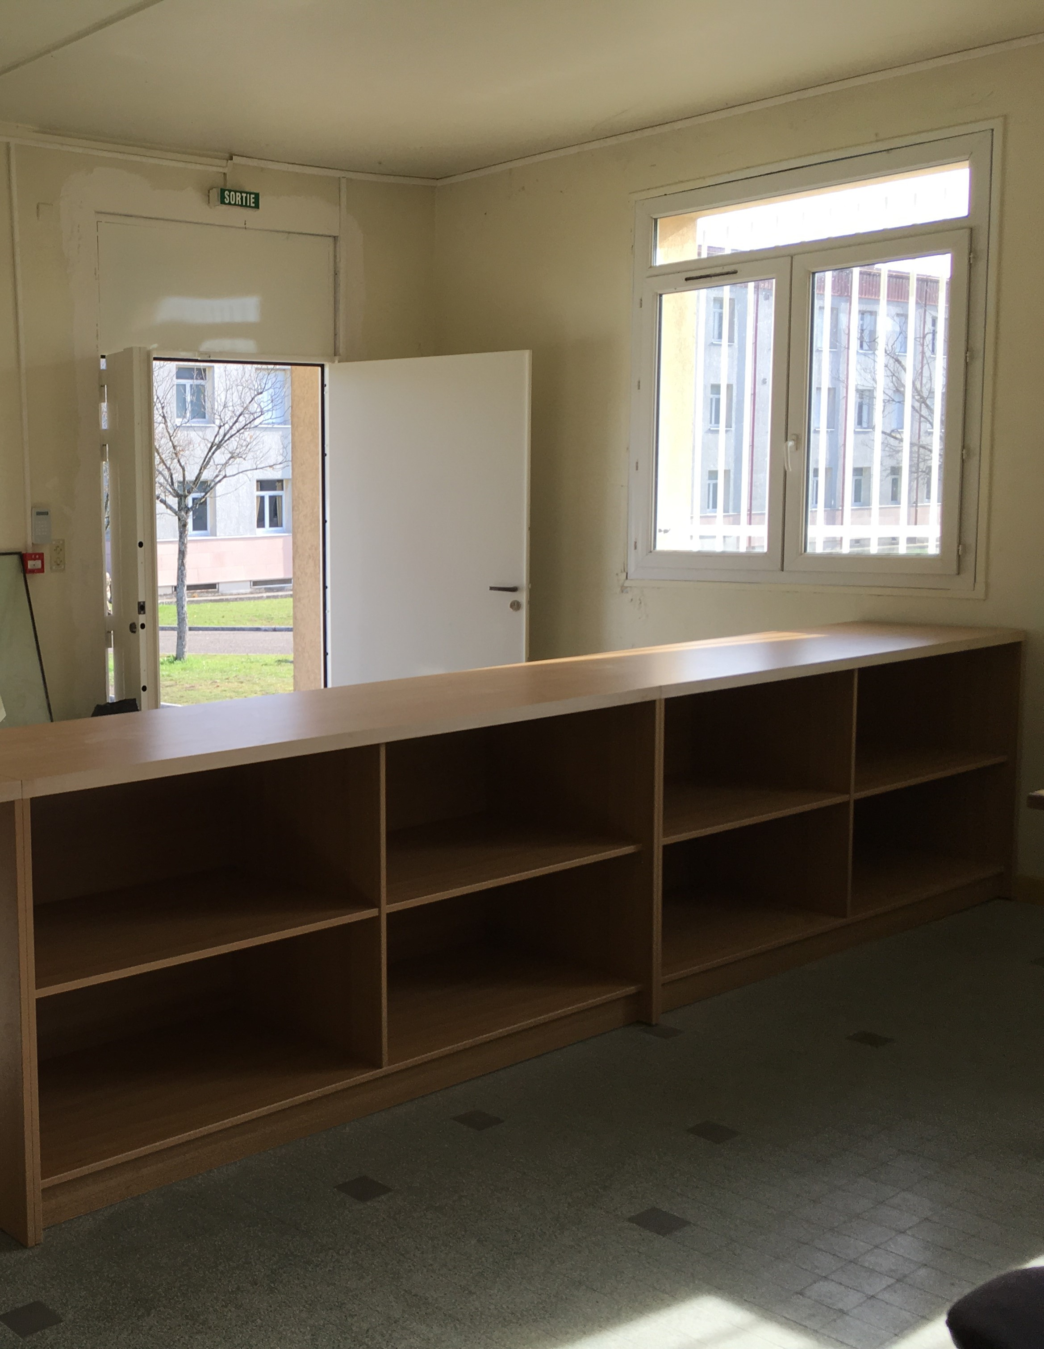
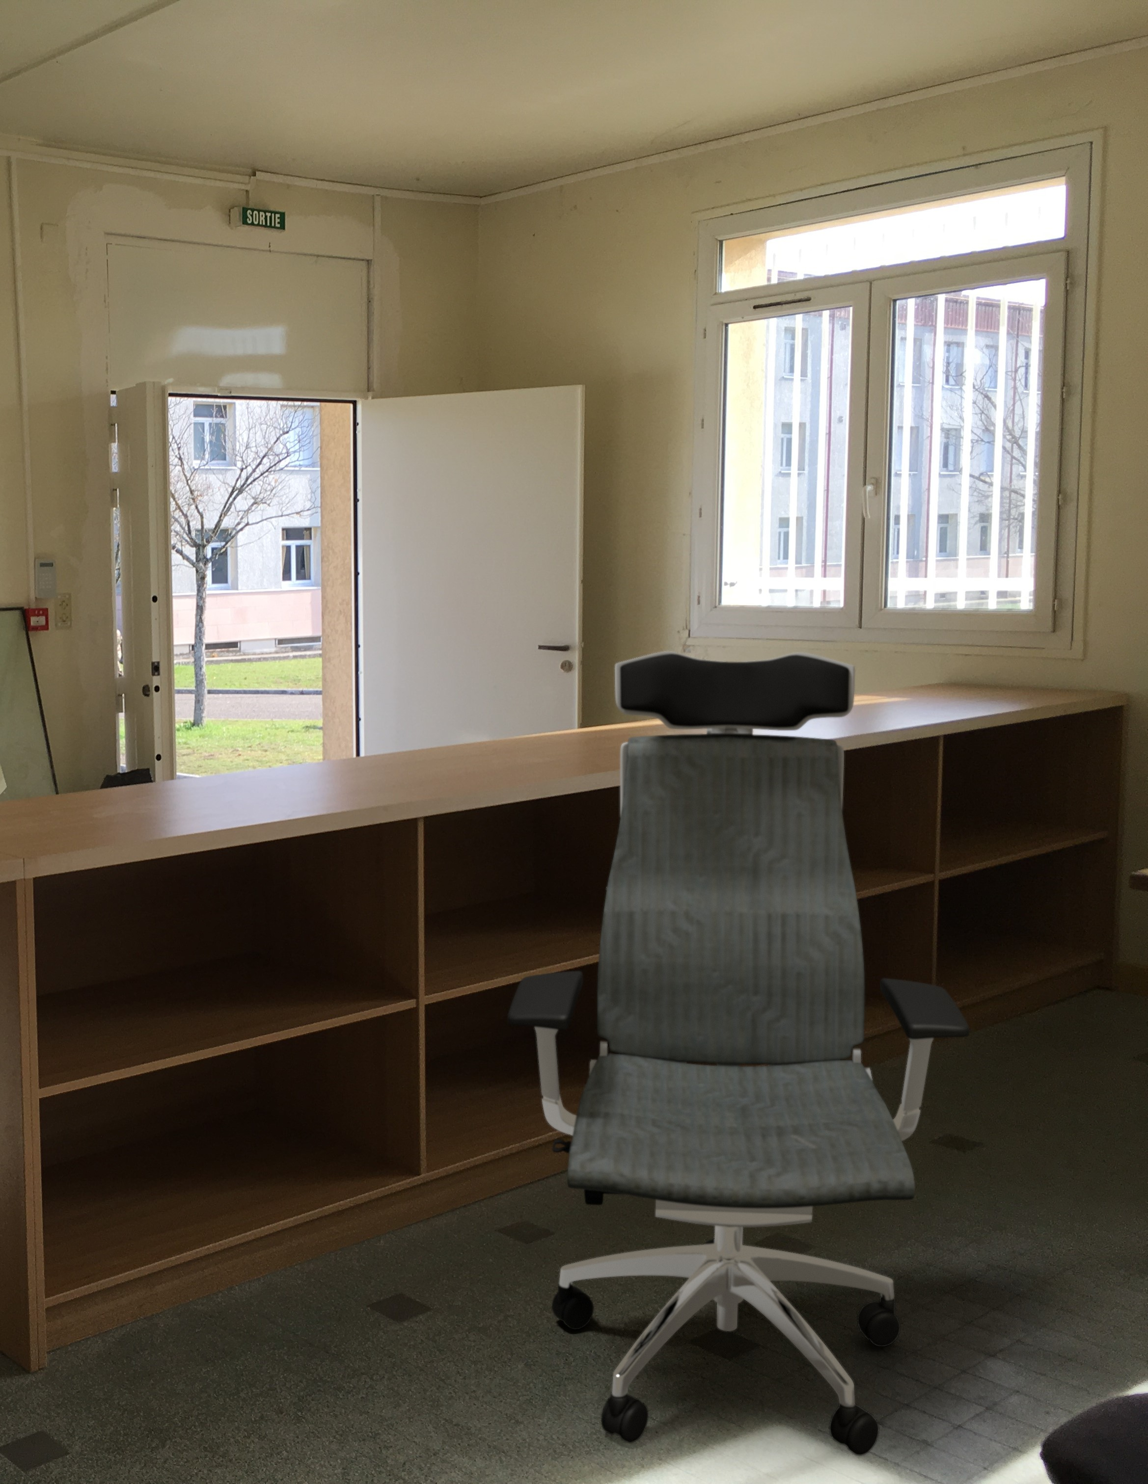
+ office chair [507,650,970,1456]
